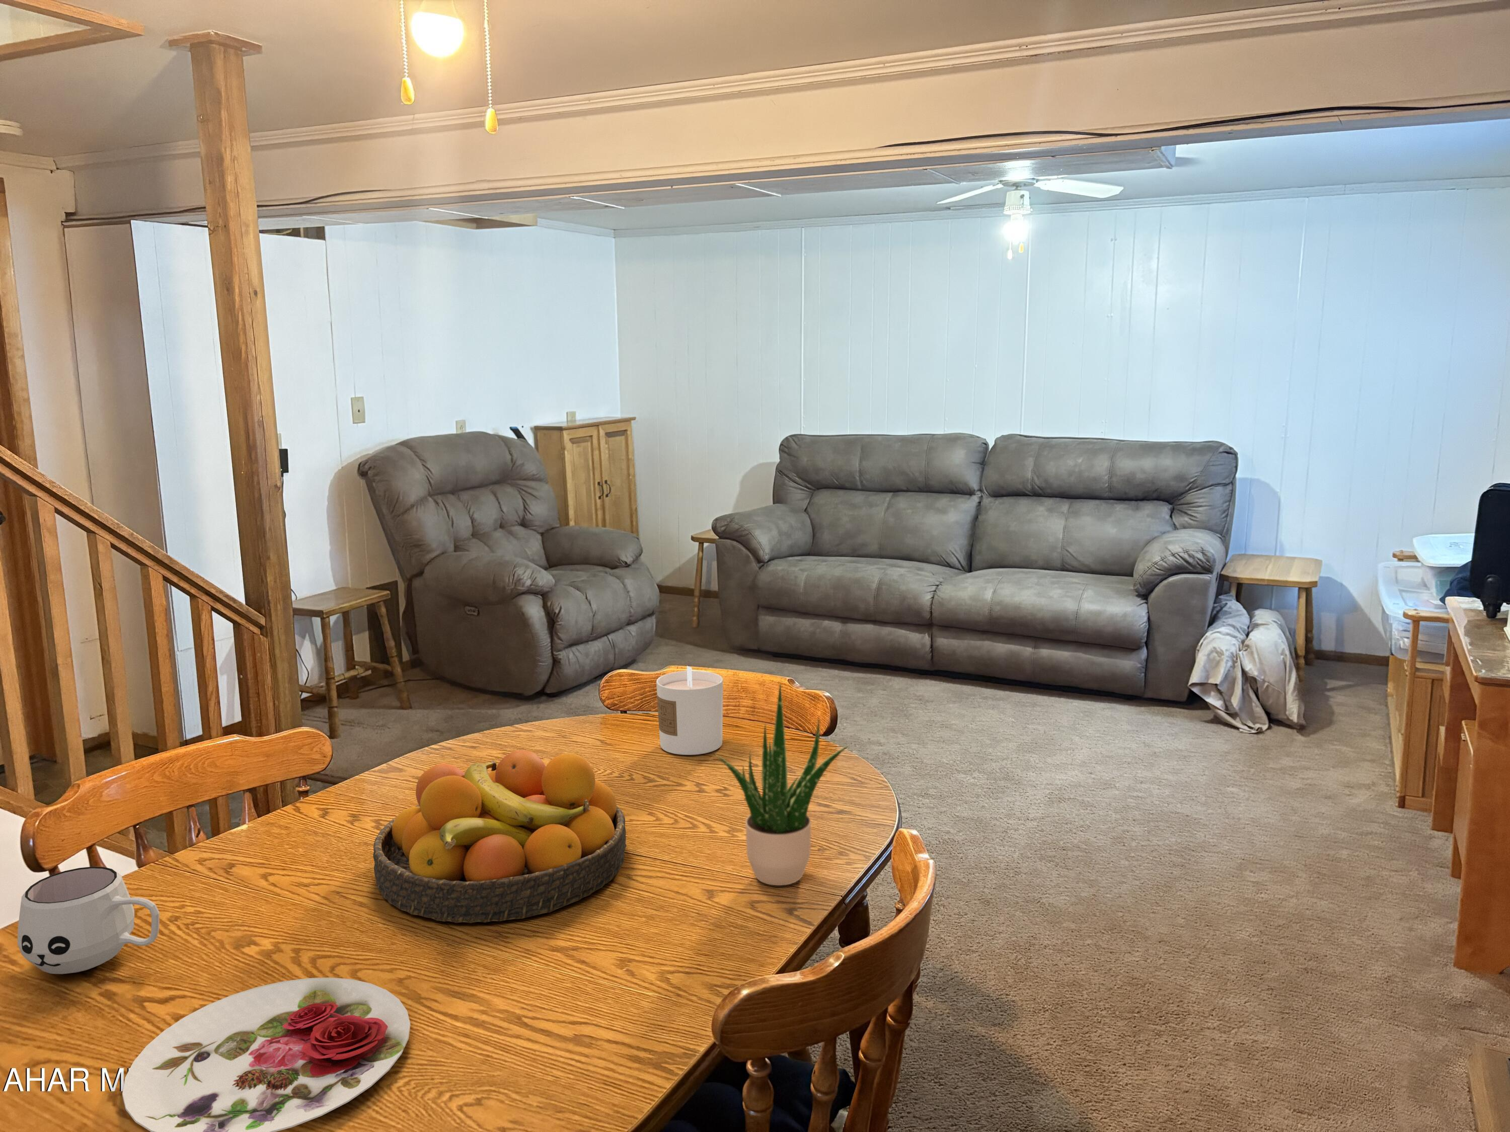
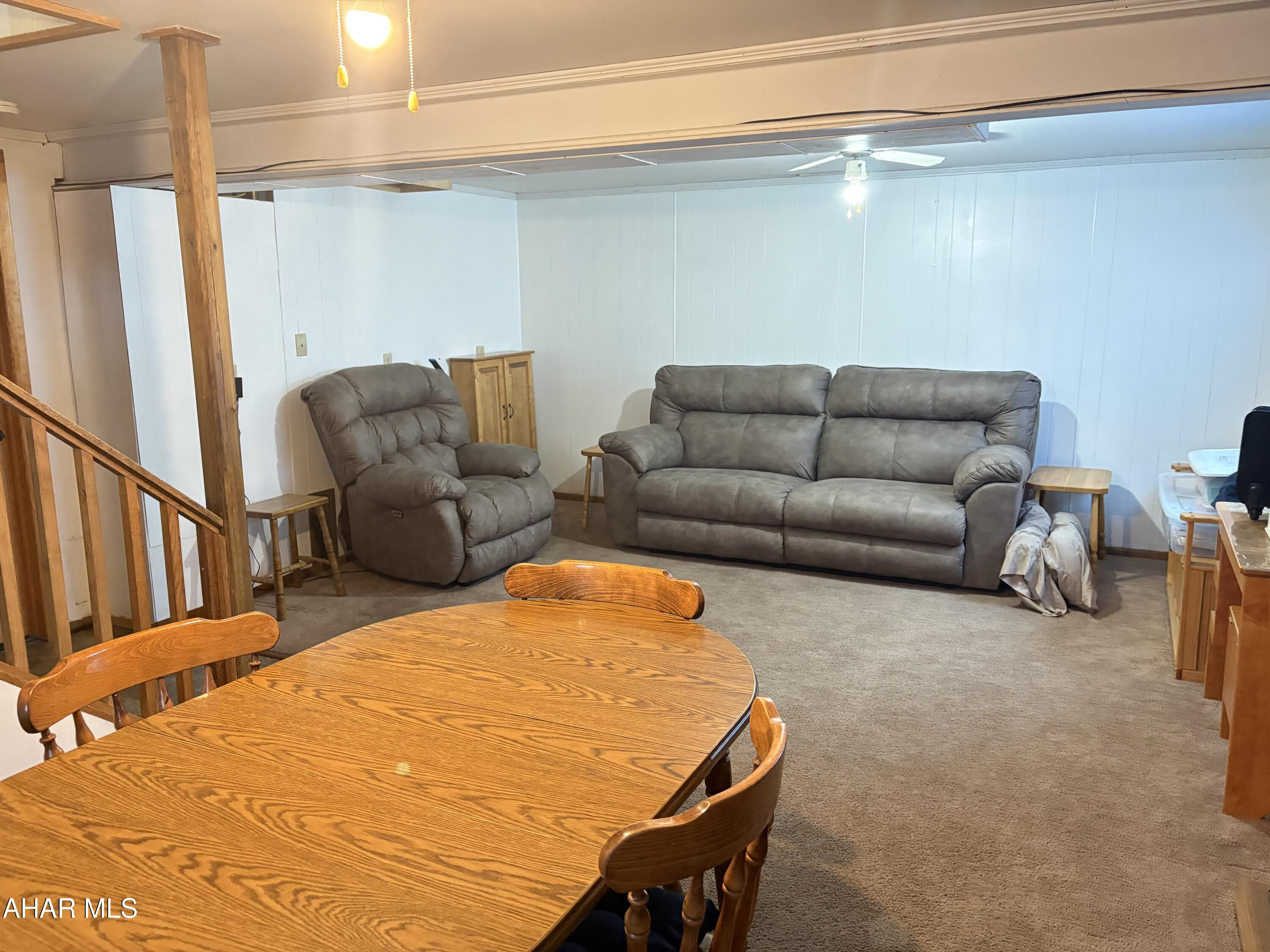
- potted plant [713,683,850,886]
- plate [121,977,410,1132]
- fruit bowl [372,750,627,924]
- mug [17,867,161,975]
- candle [656,665,723,756]
